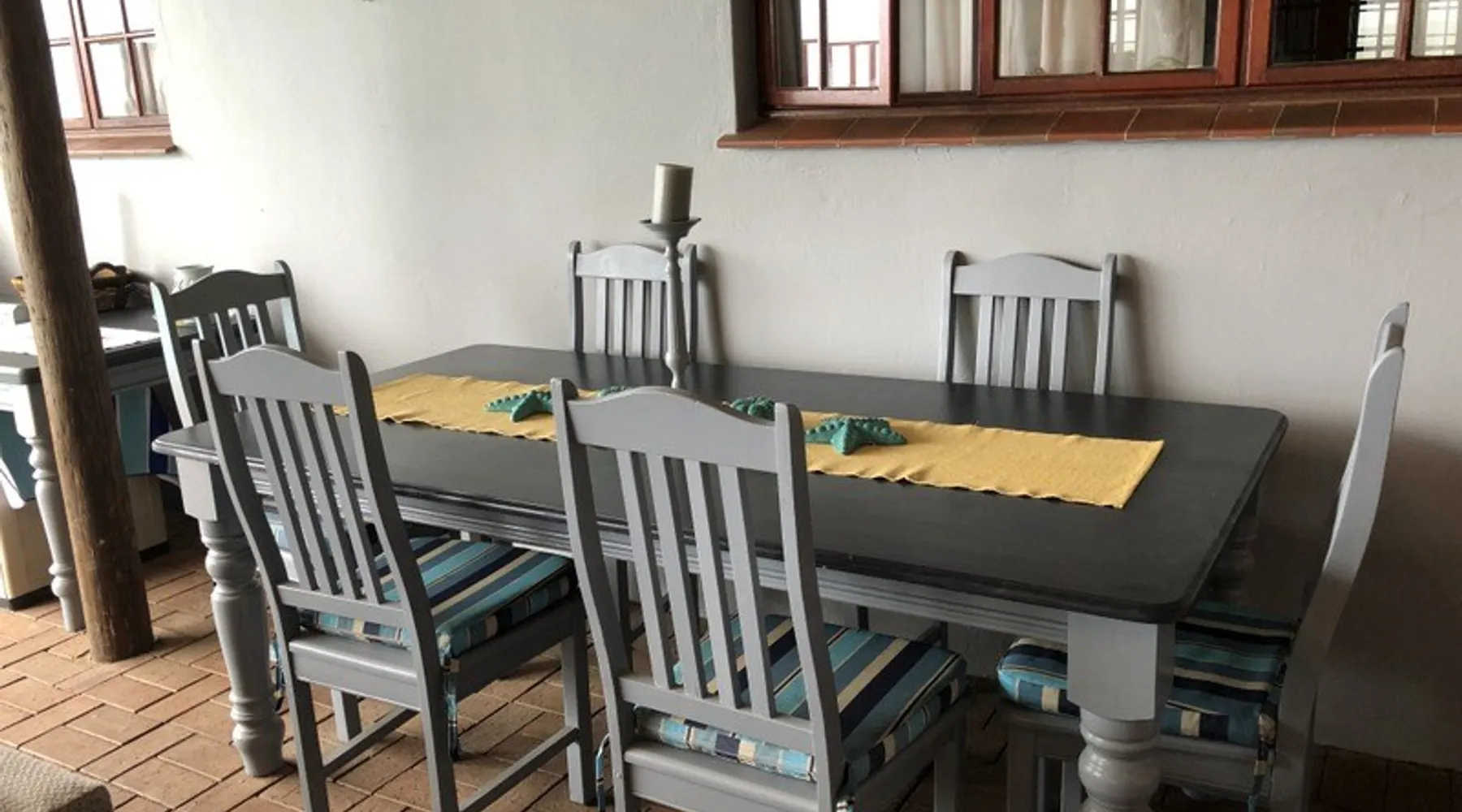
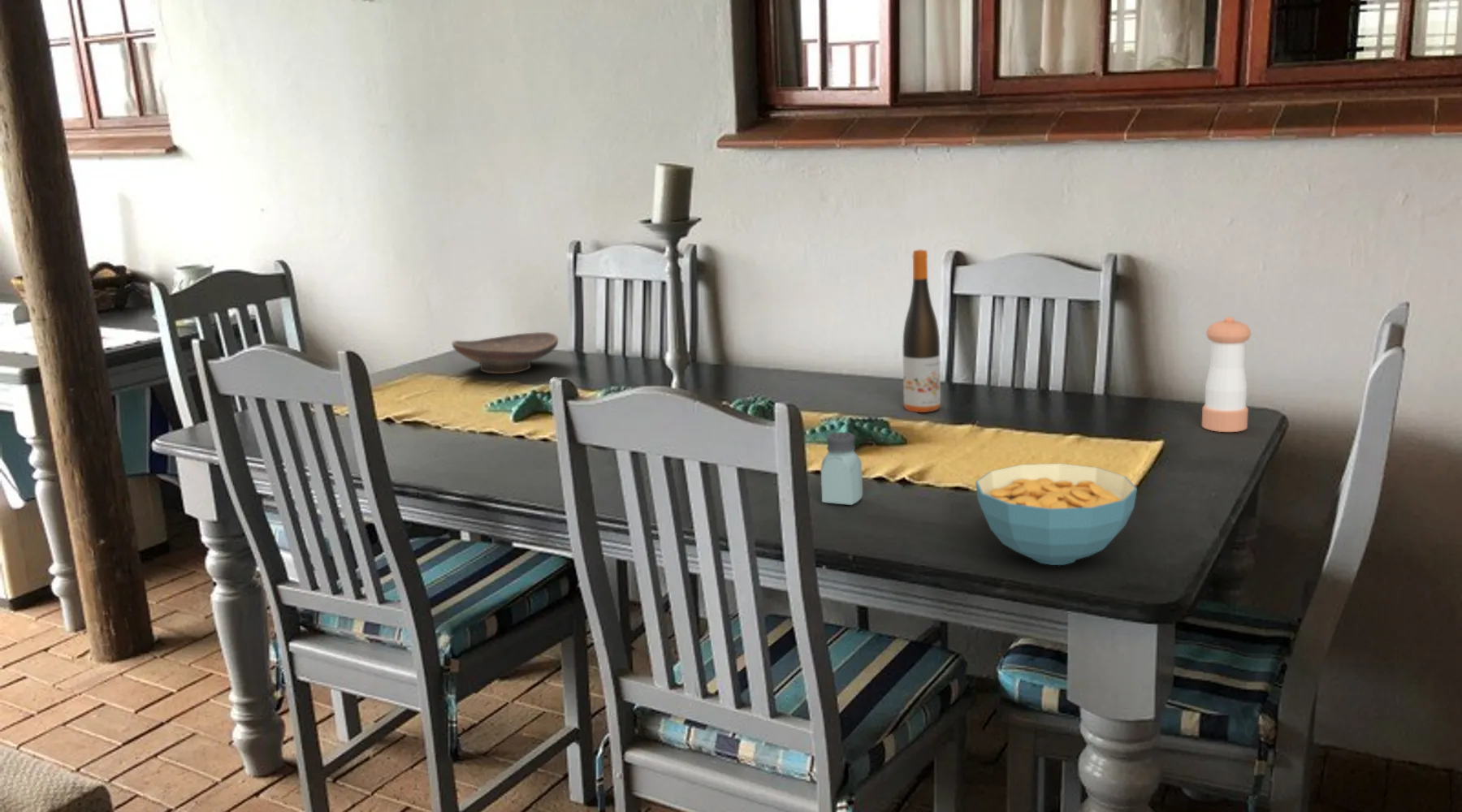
+ cereal bowl [975,463,1138,566]
+ saltshaker [820,431,863,506]
+ wine bottle [902,248,941,413]
+ decorative bowl [452,331,559,374]
+ pepper shaker [1201,316,1252,433]
